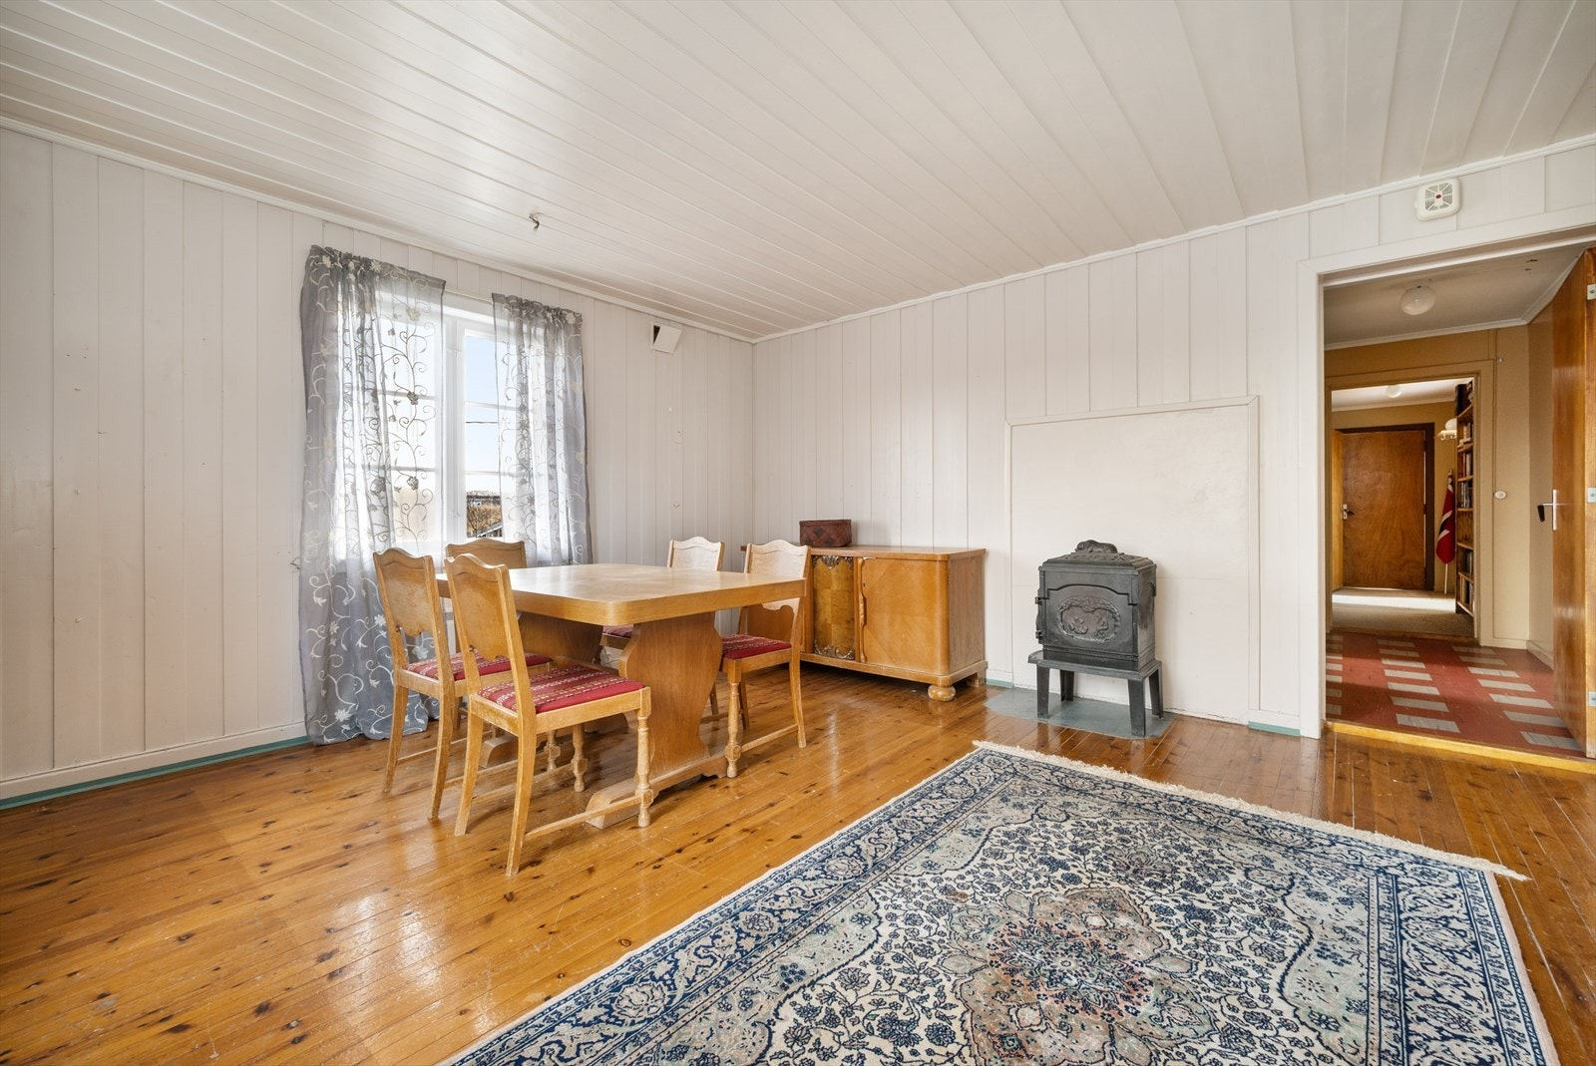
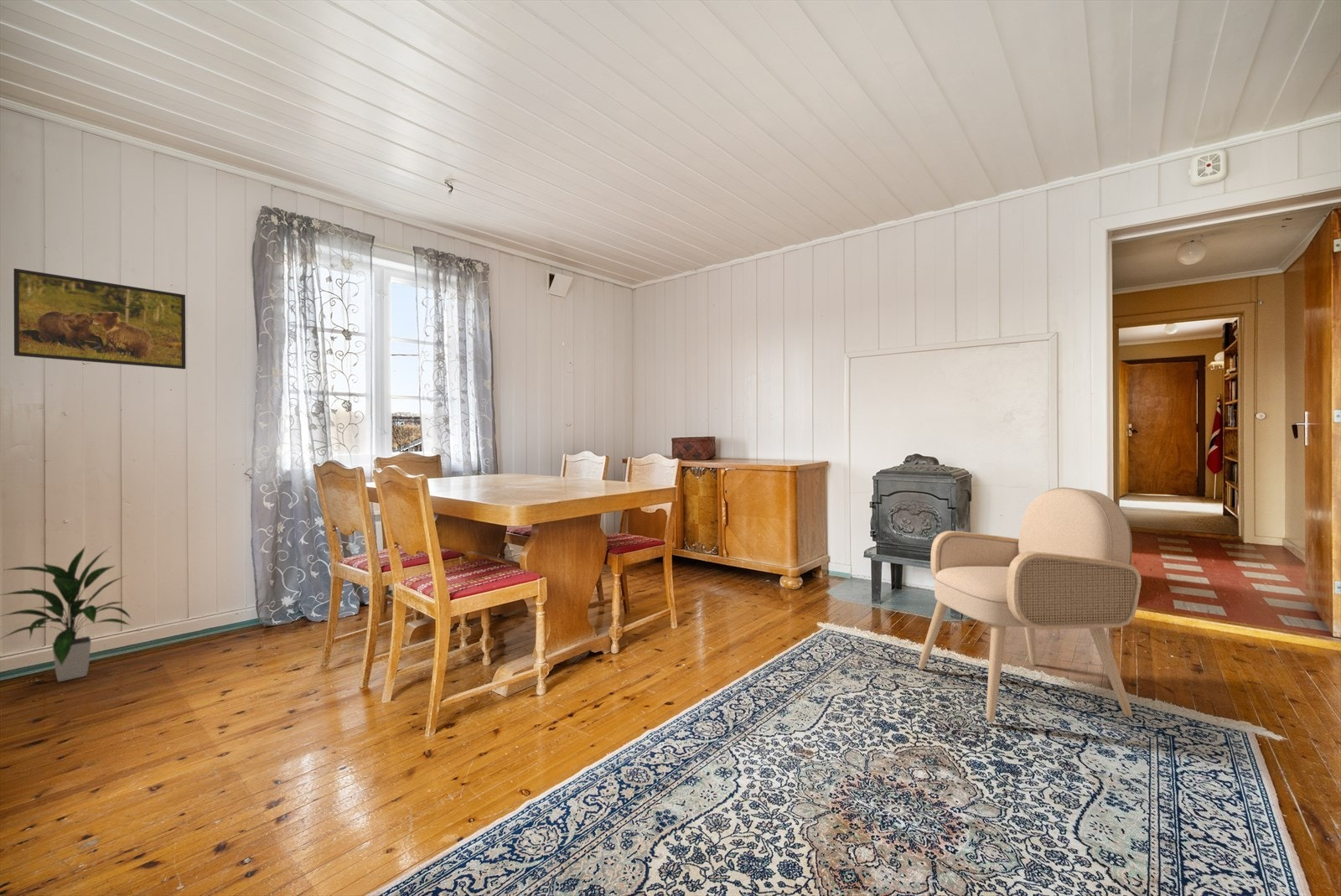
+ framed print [13,267,187,370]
+ indoor plant [0,546,133,682]
+ armchair [918,487,1142,723]
